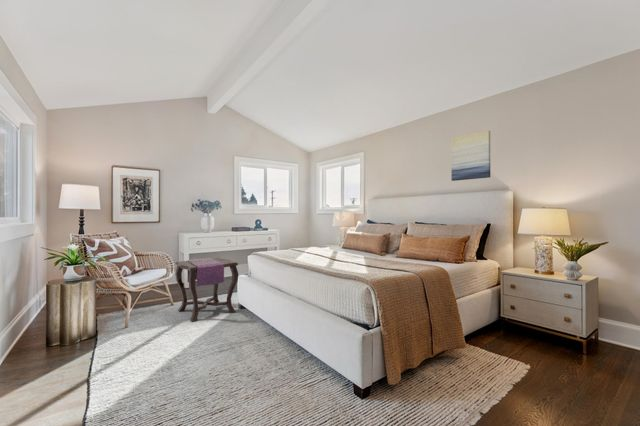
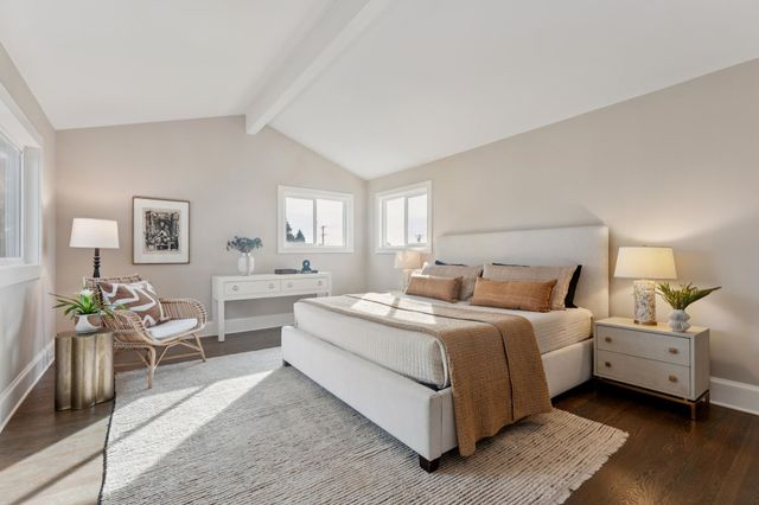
- side table [174,257,239,323]
- wall art [450,130,491,182]
